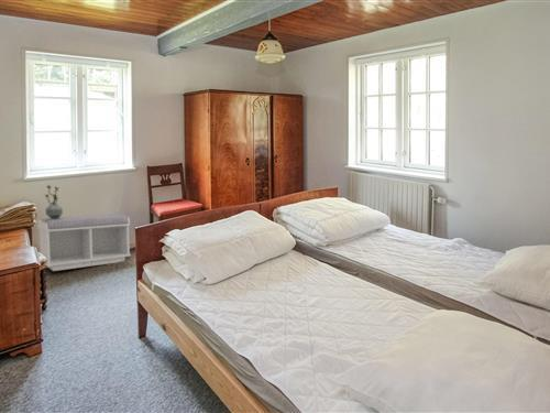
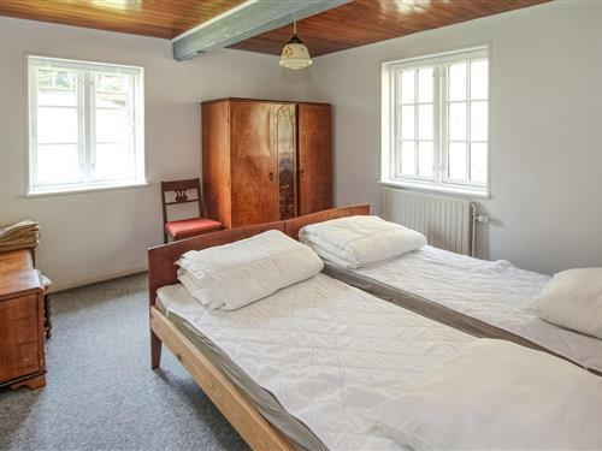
- potted plant [44,184,64,219]
- bench [36,213,132,272]
